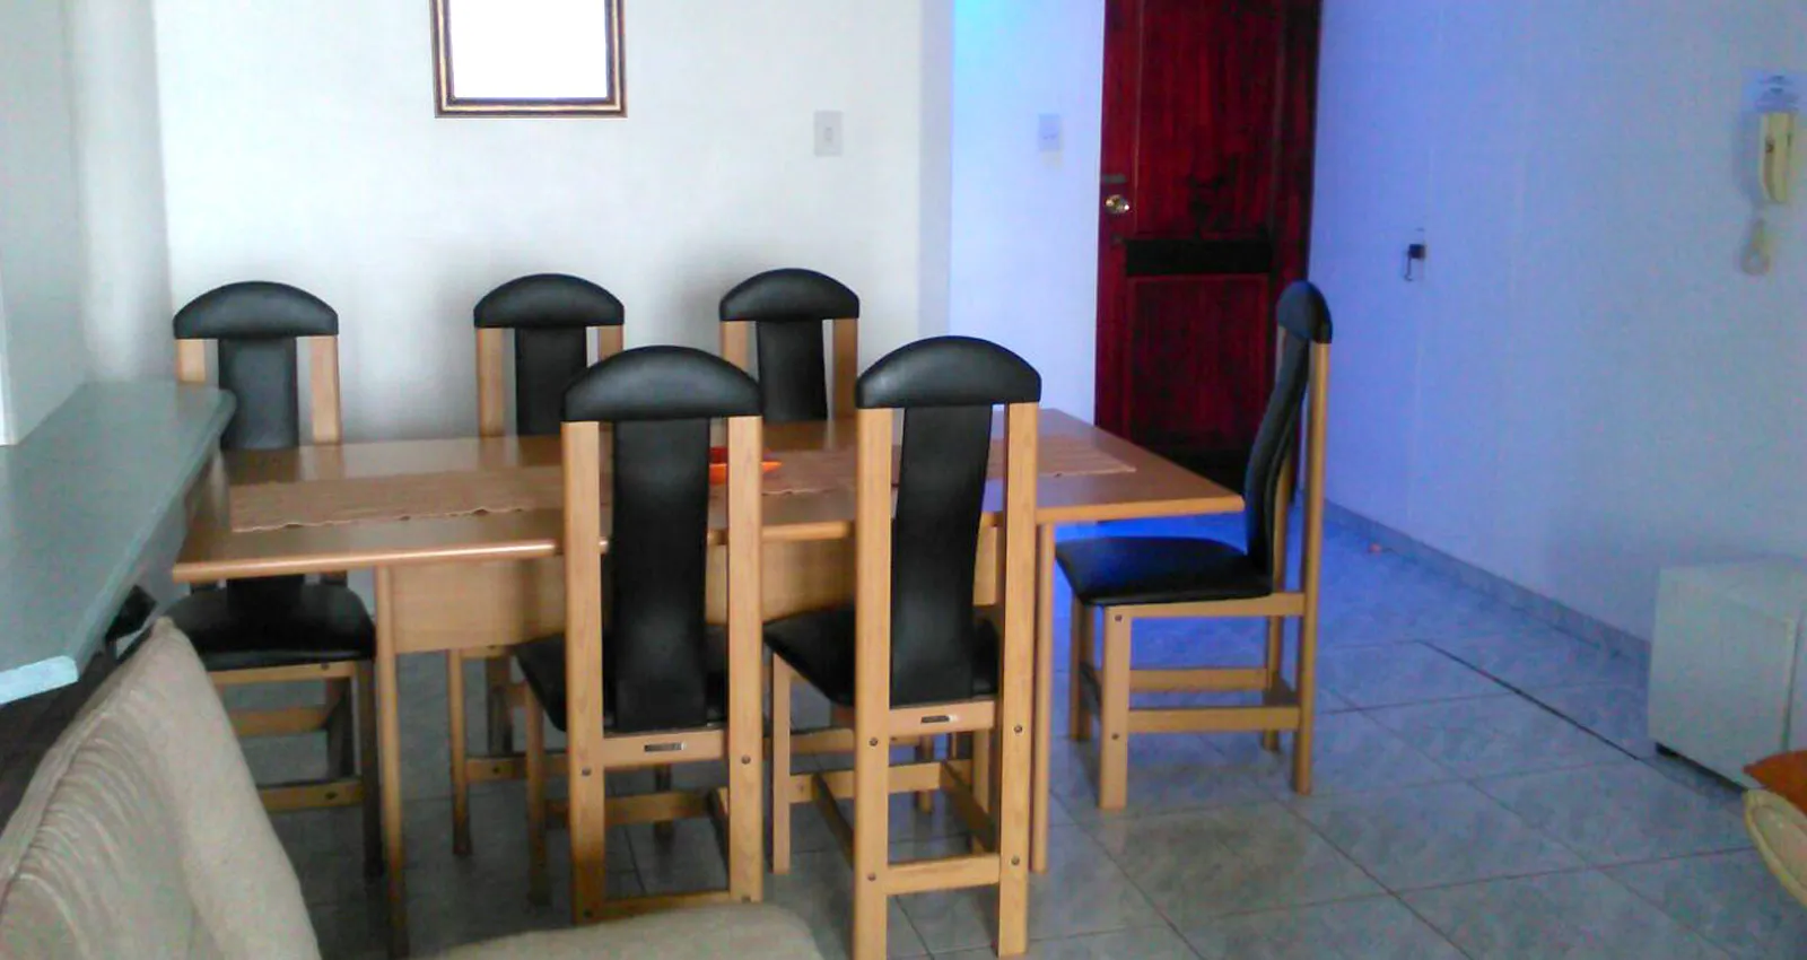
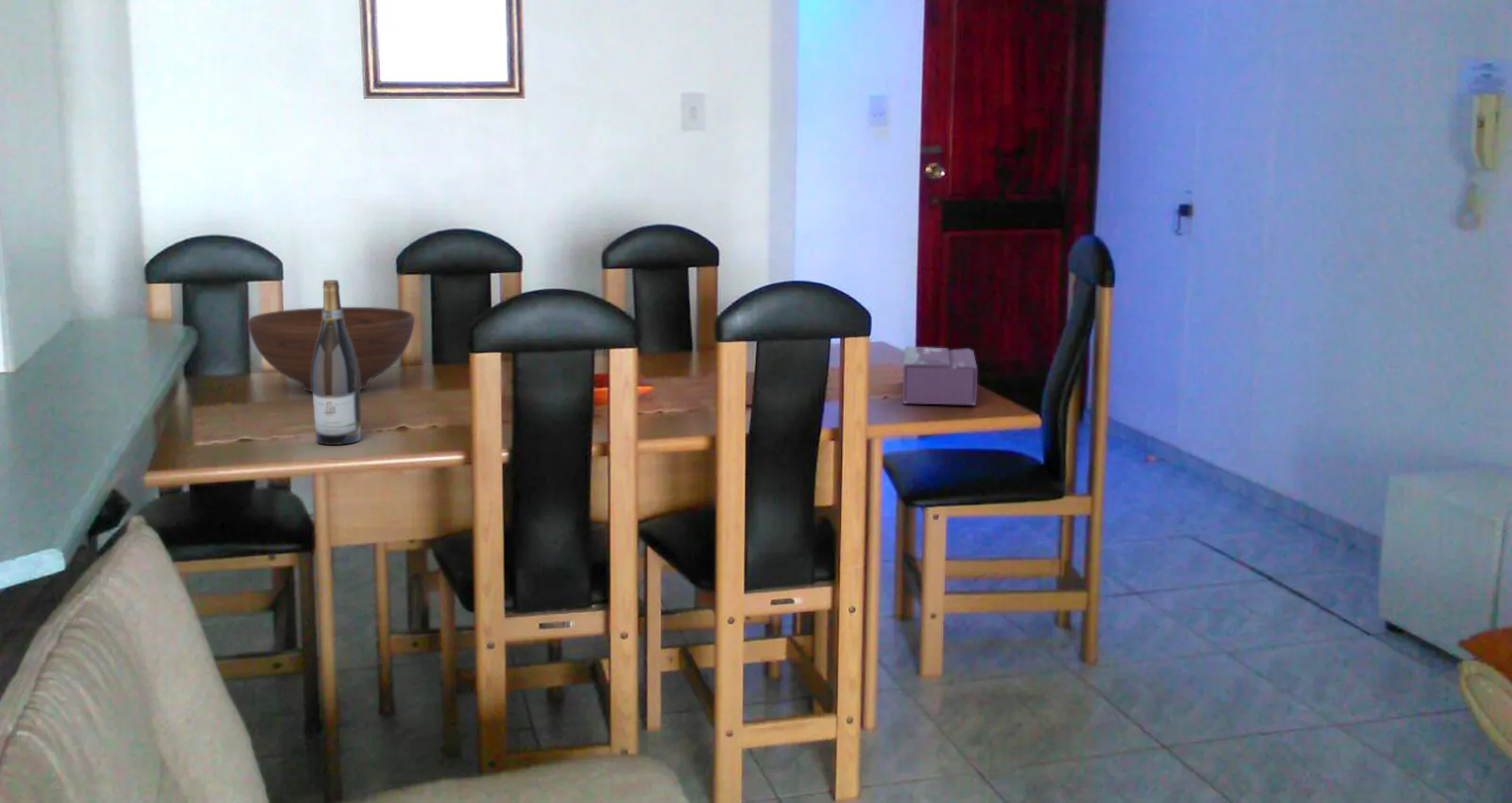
+ tissue box [902,346,978,406]
+ wine bottle [312,279,362,446]
+ fruit bowl [247,306,416,393]
